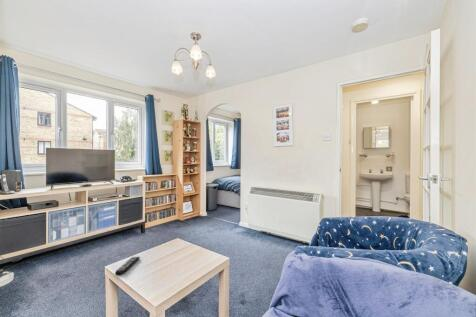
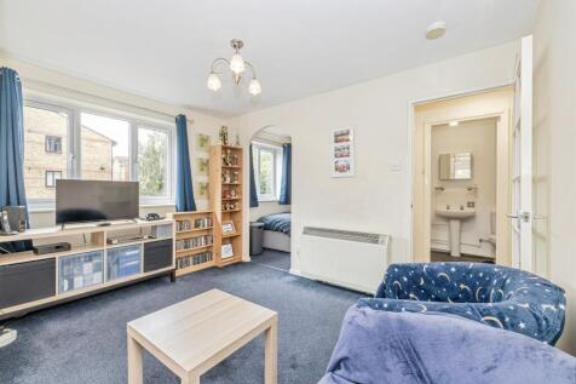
- remote control [114,256,141,277]
